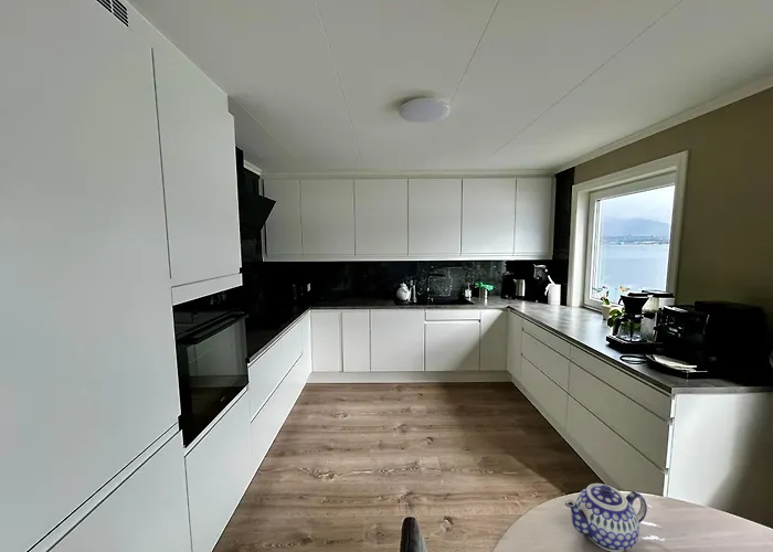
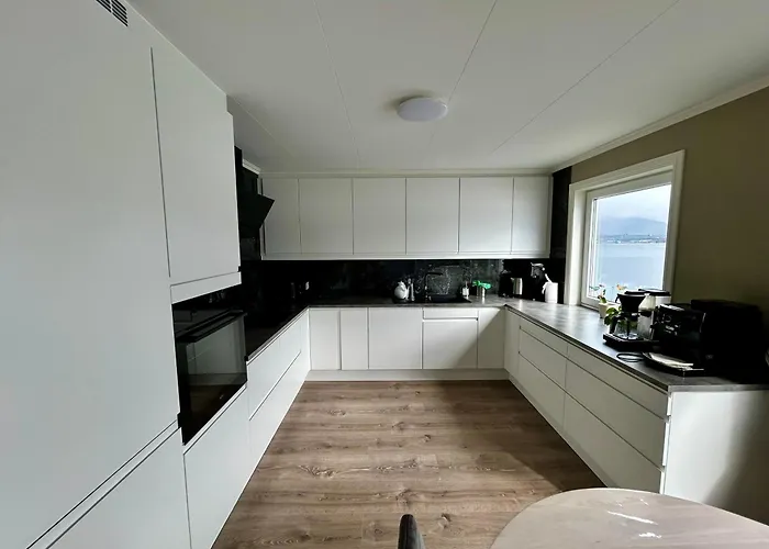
- teapot [564,482,648,552]
